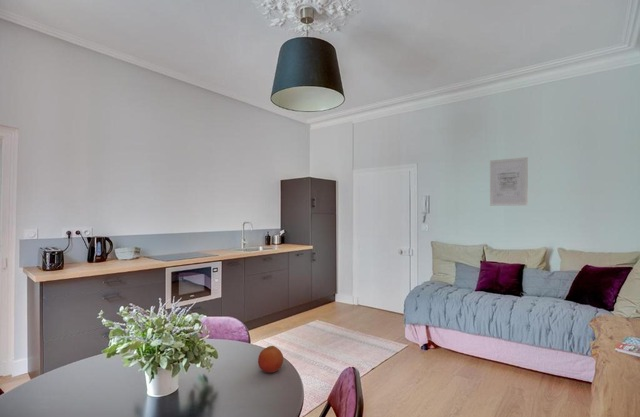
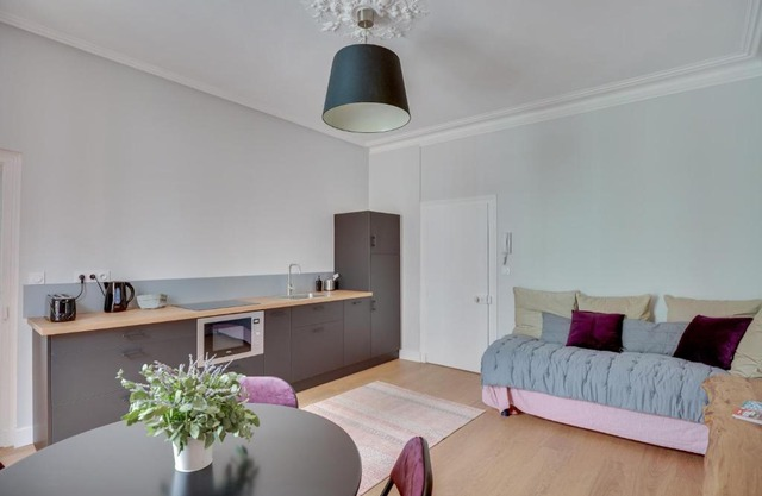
- fruit [257,345,284,374]
- wall art [489,156,529,207]
